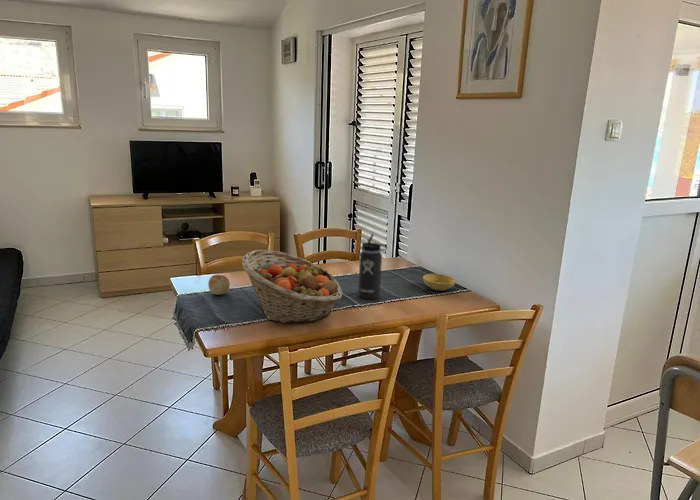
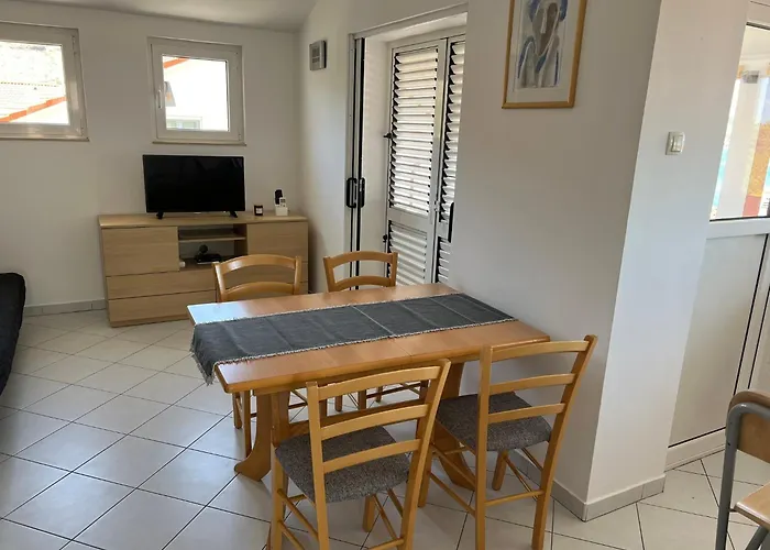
- fruit basket [241,249,343,324]
- apple [207,274,231,296]
- bowl [422,273,457,292]
- thermos bottle [357,233,388,300]
